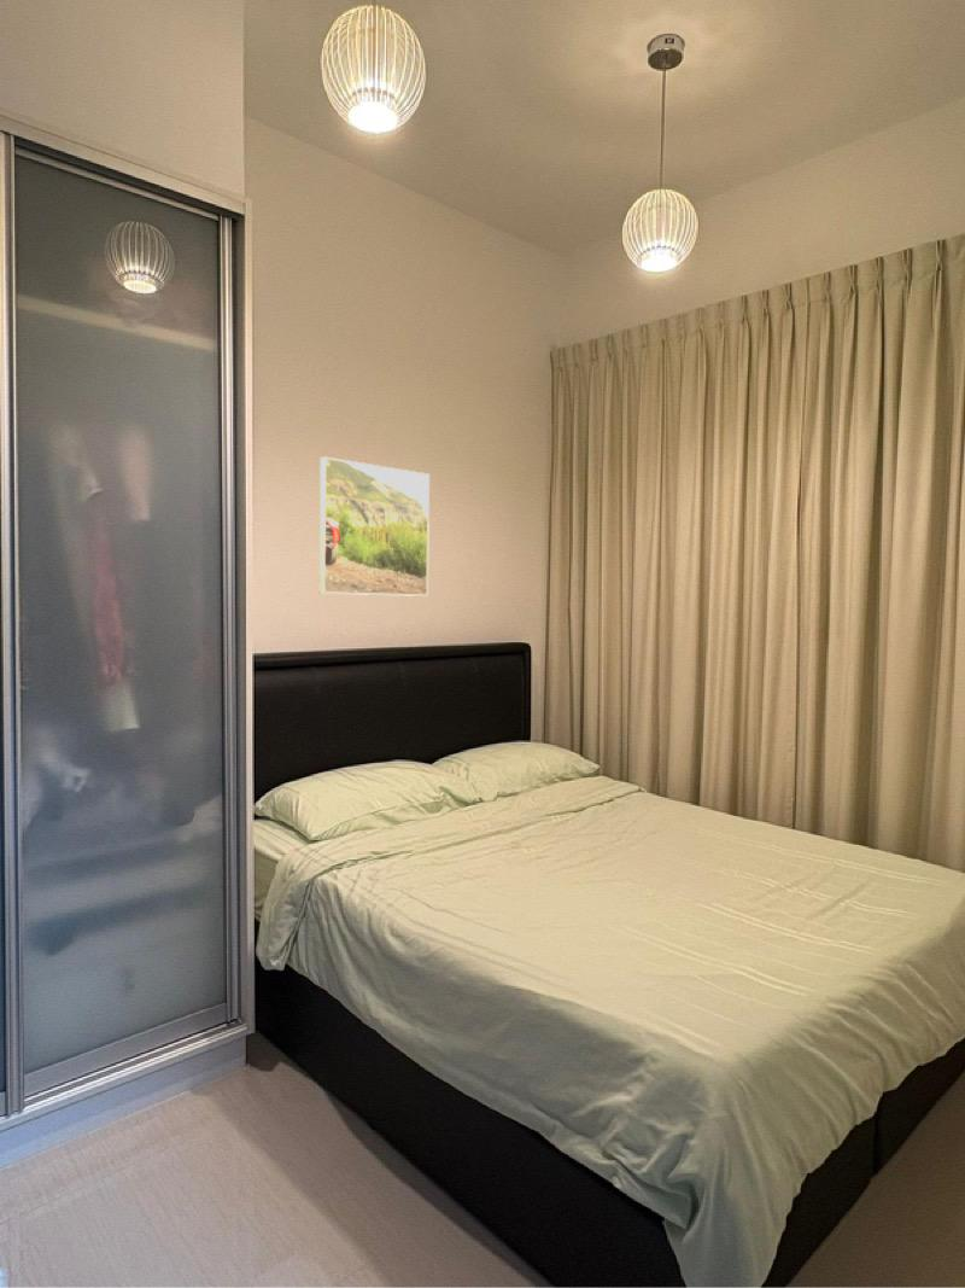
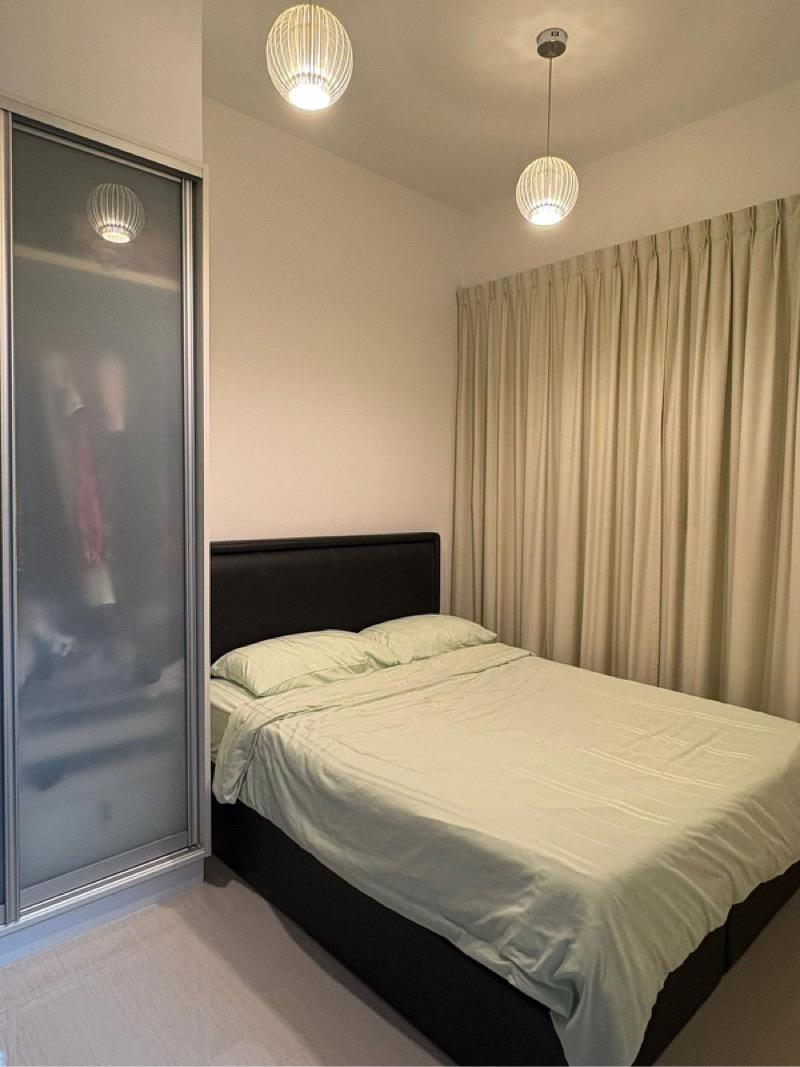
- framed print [318,455,431,598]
